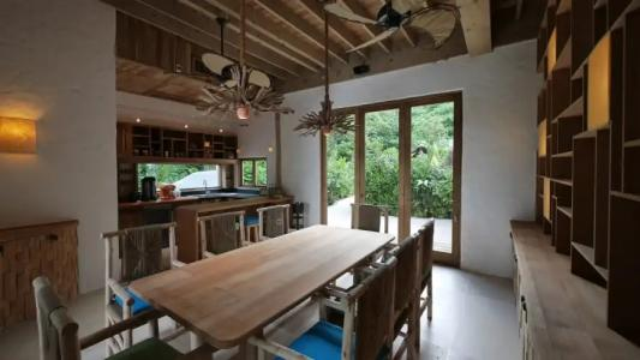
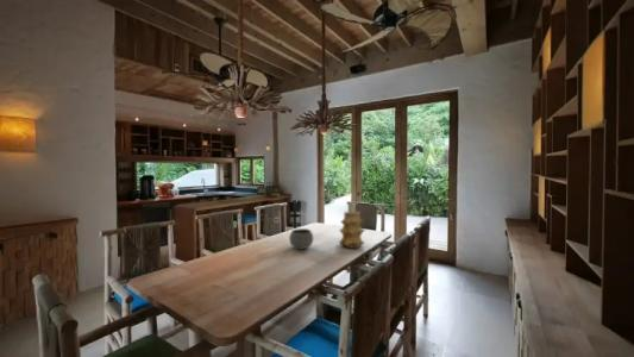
+ vase [338,211,366,249]
+ bowl [288,227,314,250]
